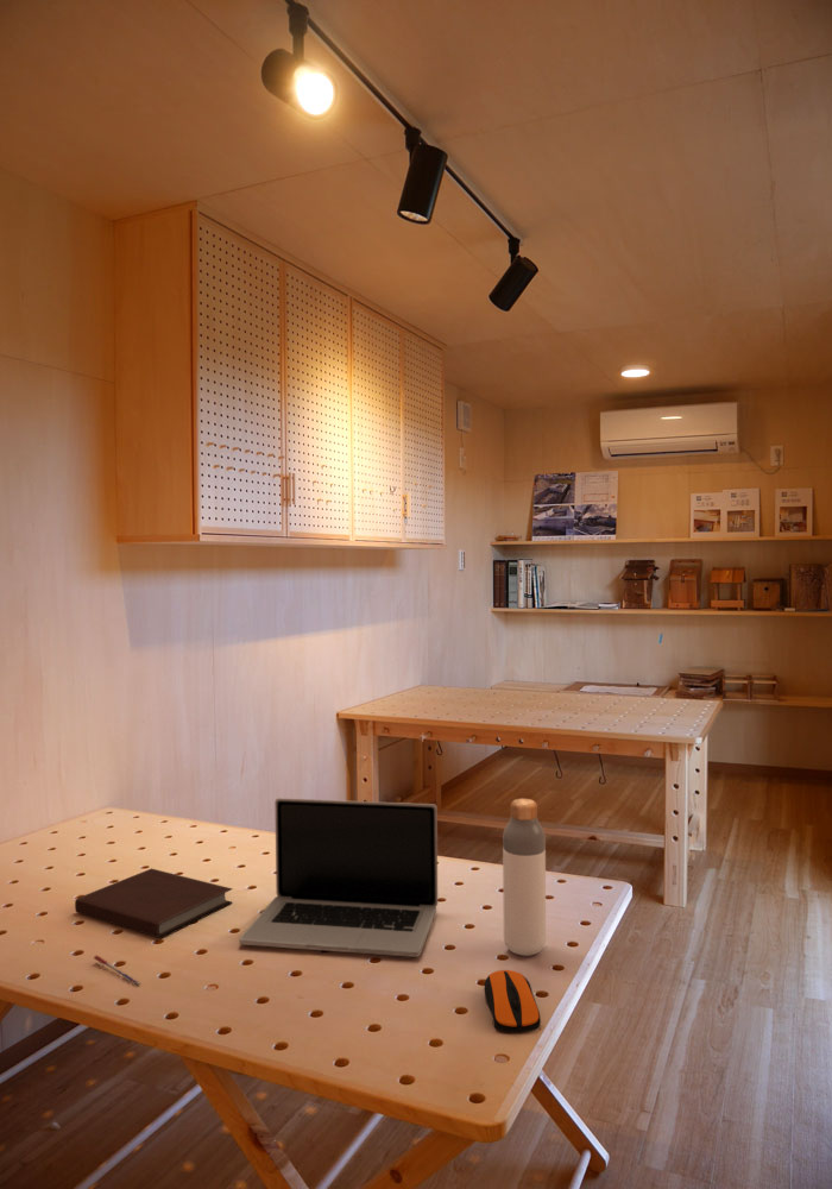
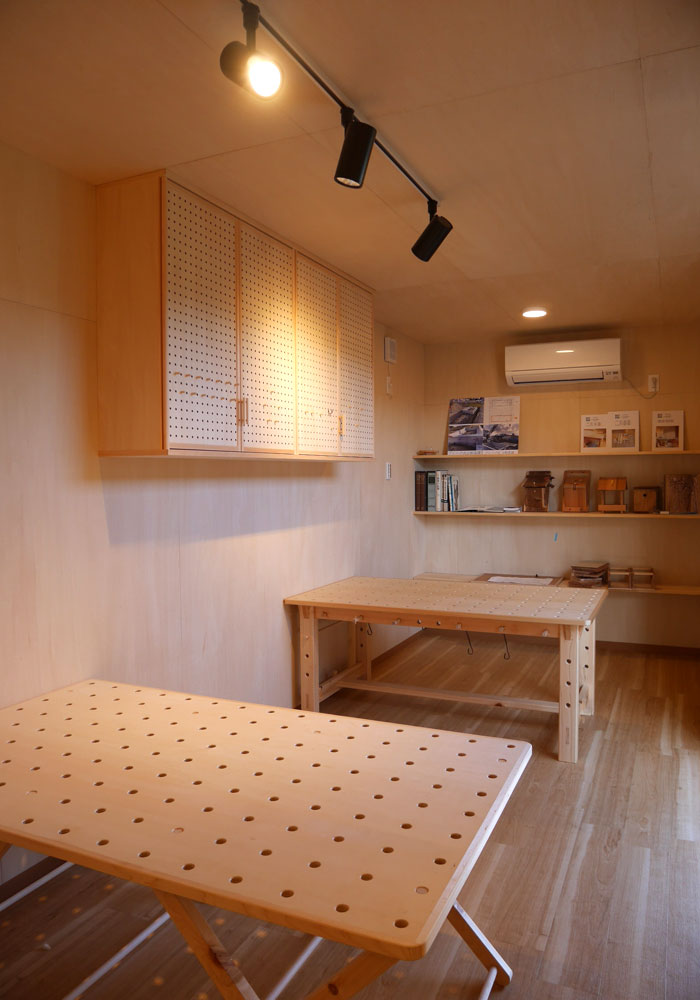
- pen [93,955,141,987]
- notebook [74,867,233,939]
- bottle [502,798,547,957]
- computer mouse [484,969,542,1033]
- laptop [238,797,439,958]
